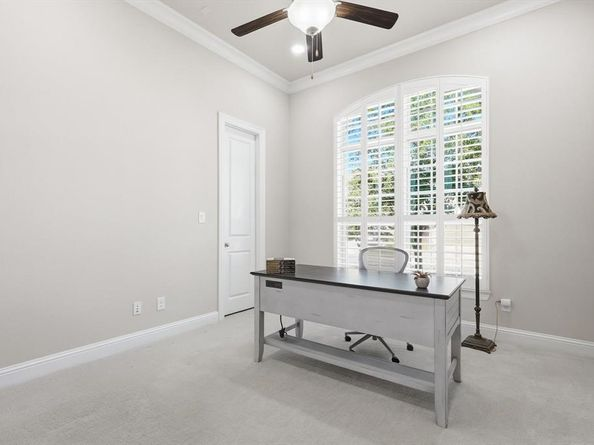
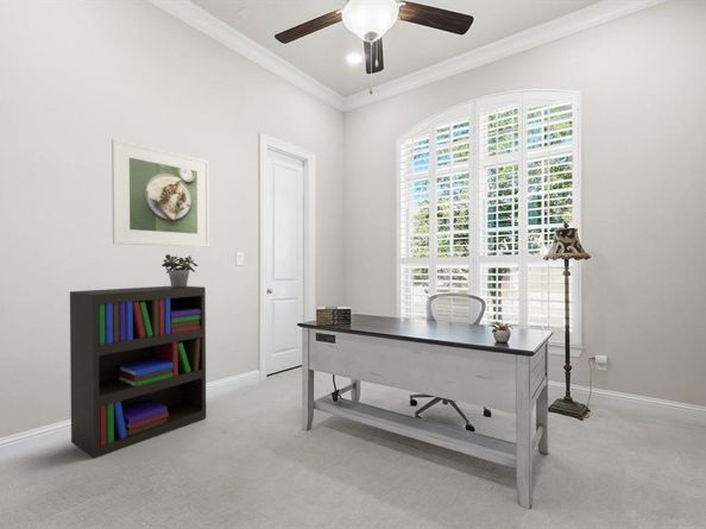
+ potted plant [160,253,200,288]
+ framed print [111,138,210,248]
+ bookshelf [69,285,207,460]
